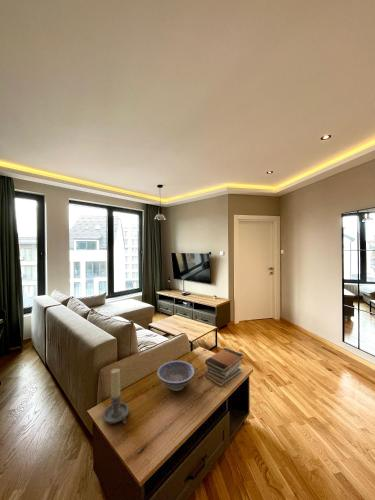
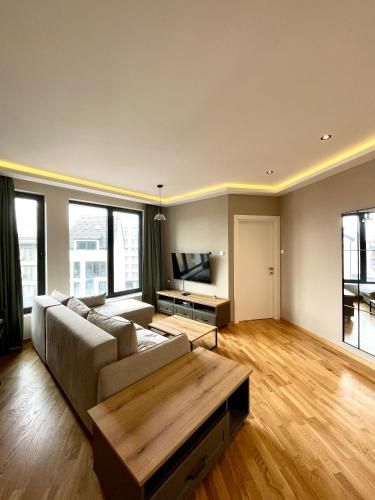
- book stack [204,347,244,388]
- decorative bowl [156,359,196,392]
- candle holder [102,367,130,425]
